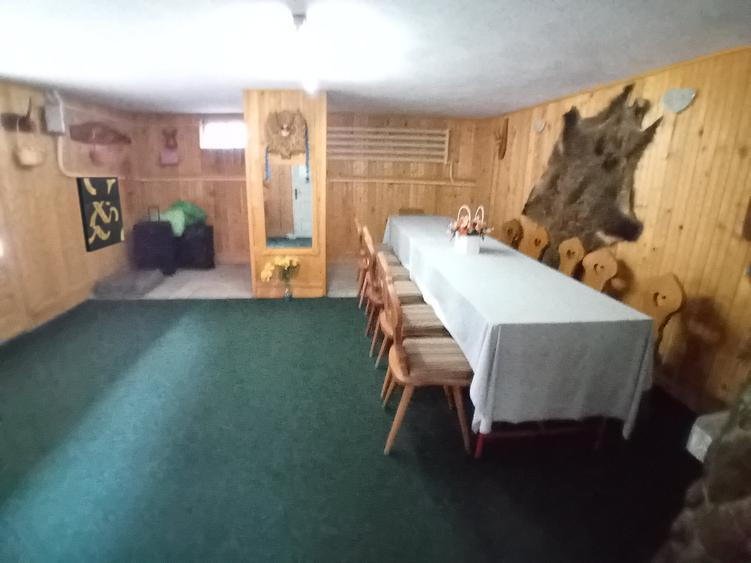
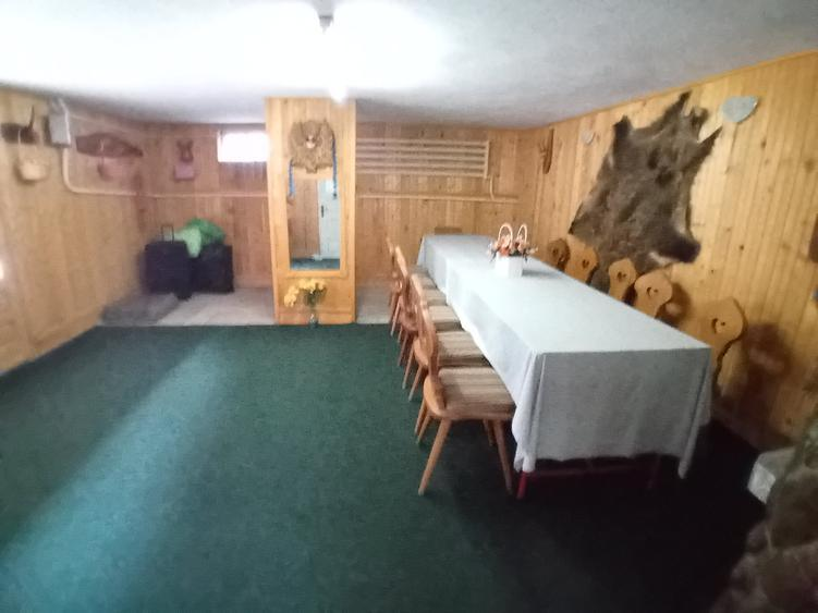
- wall art [75,176,126,253]
